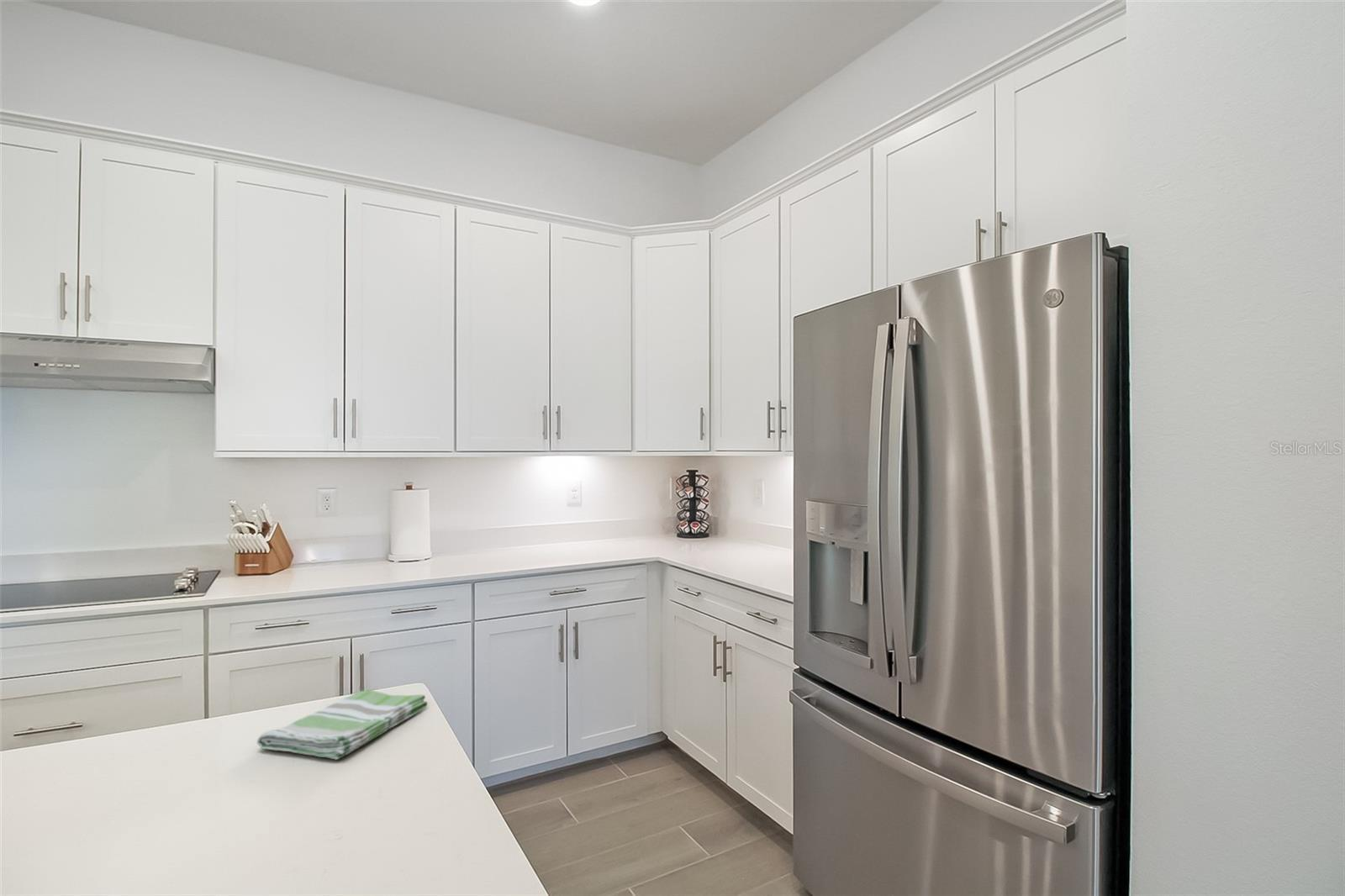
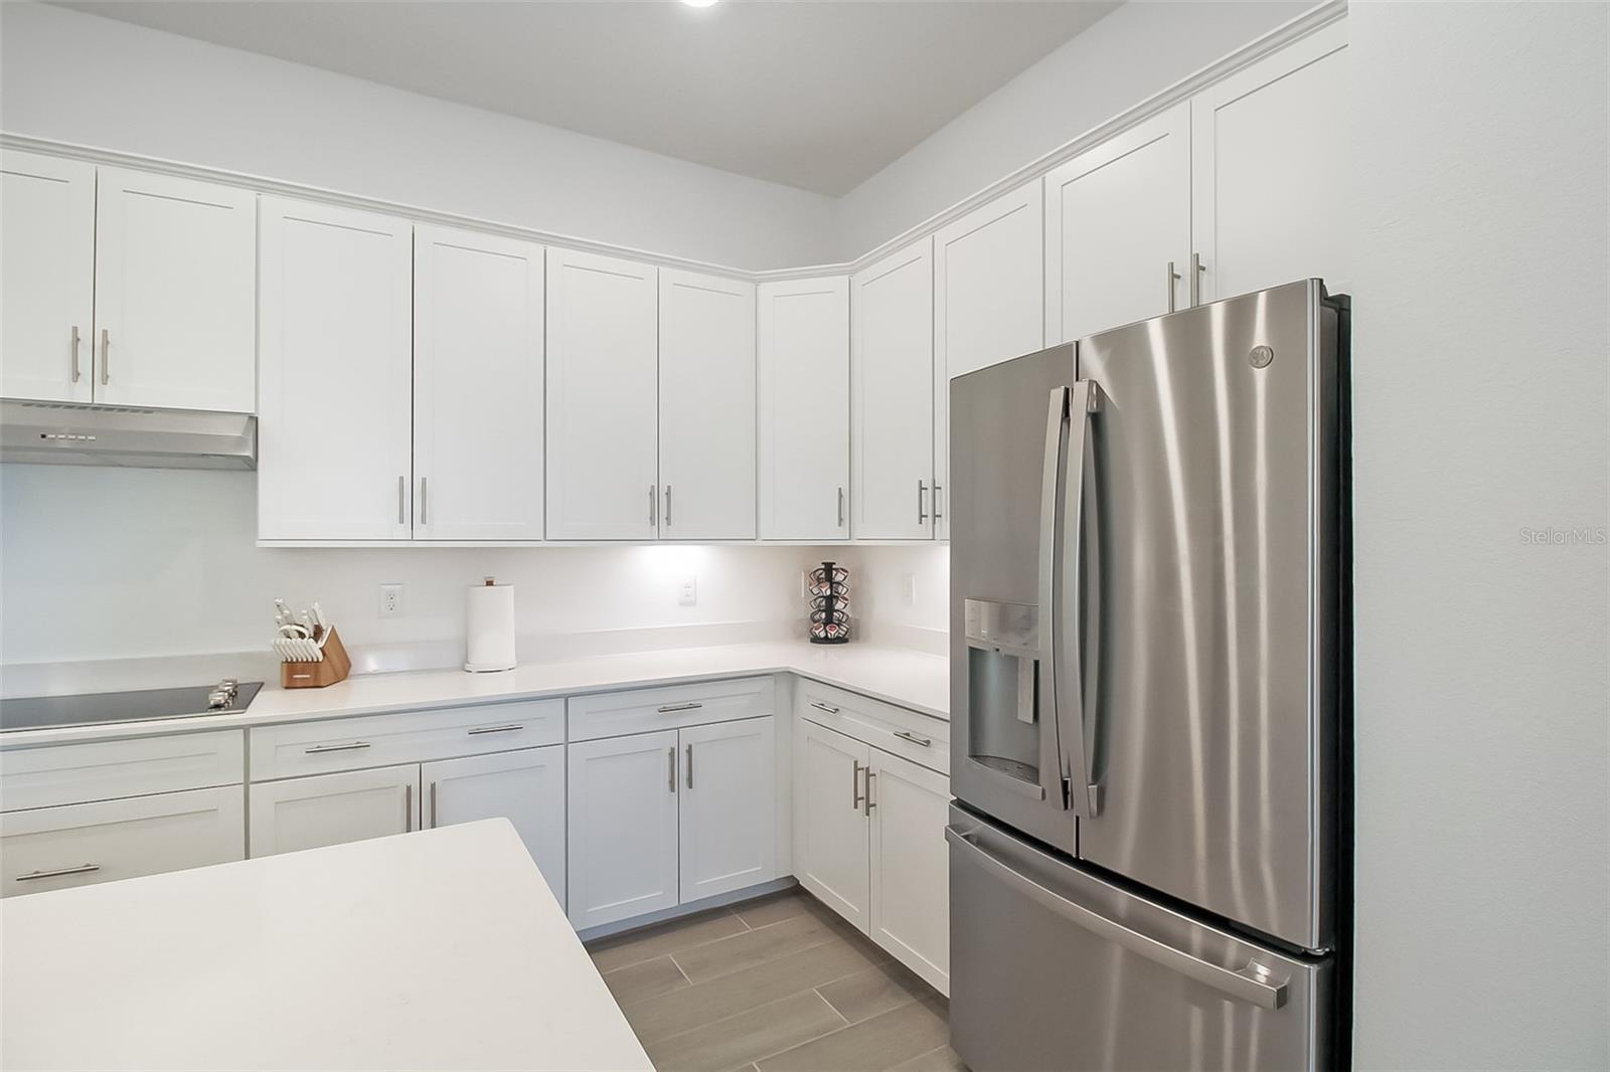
- dish towel [256,689,429,761]
